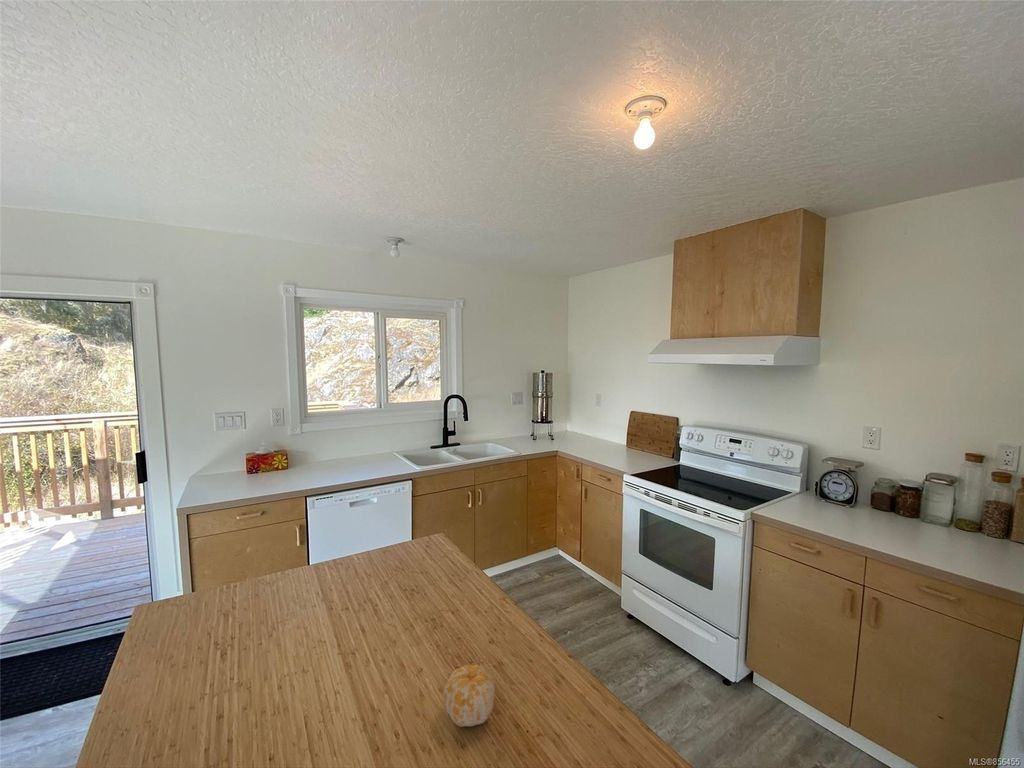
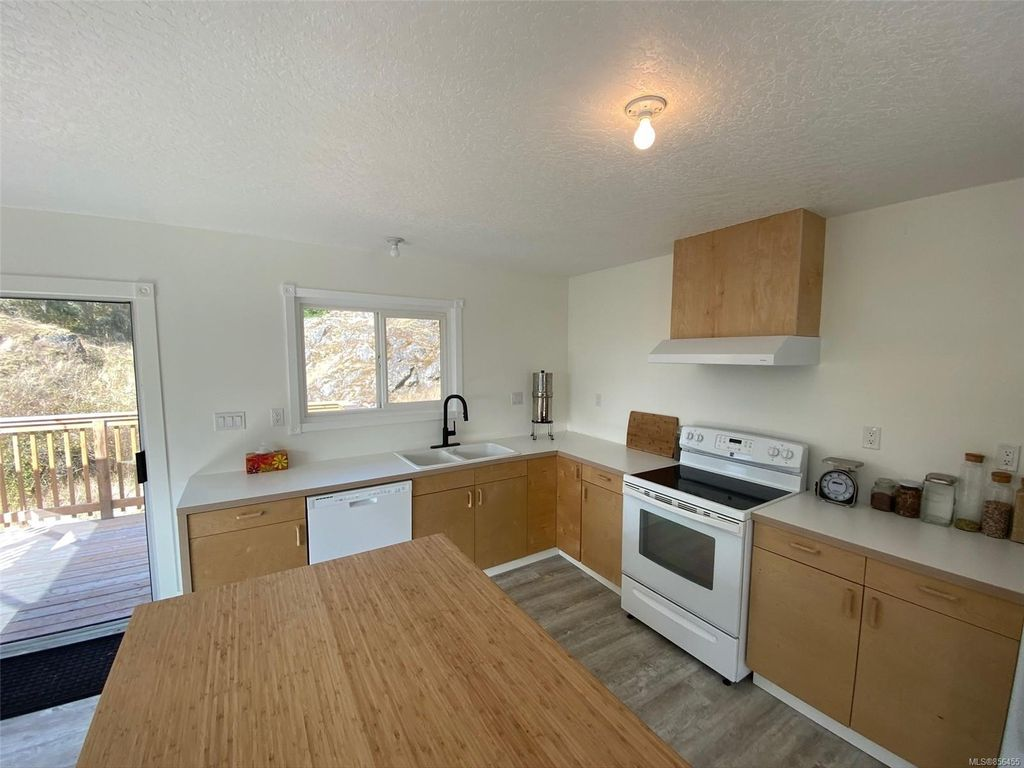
- fruit [442,664,496,728]
